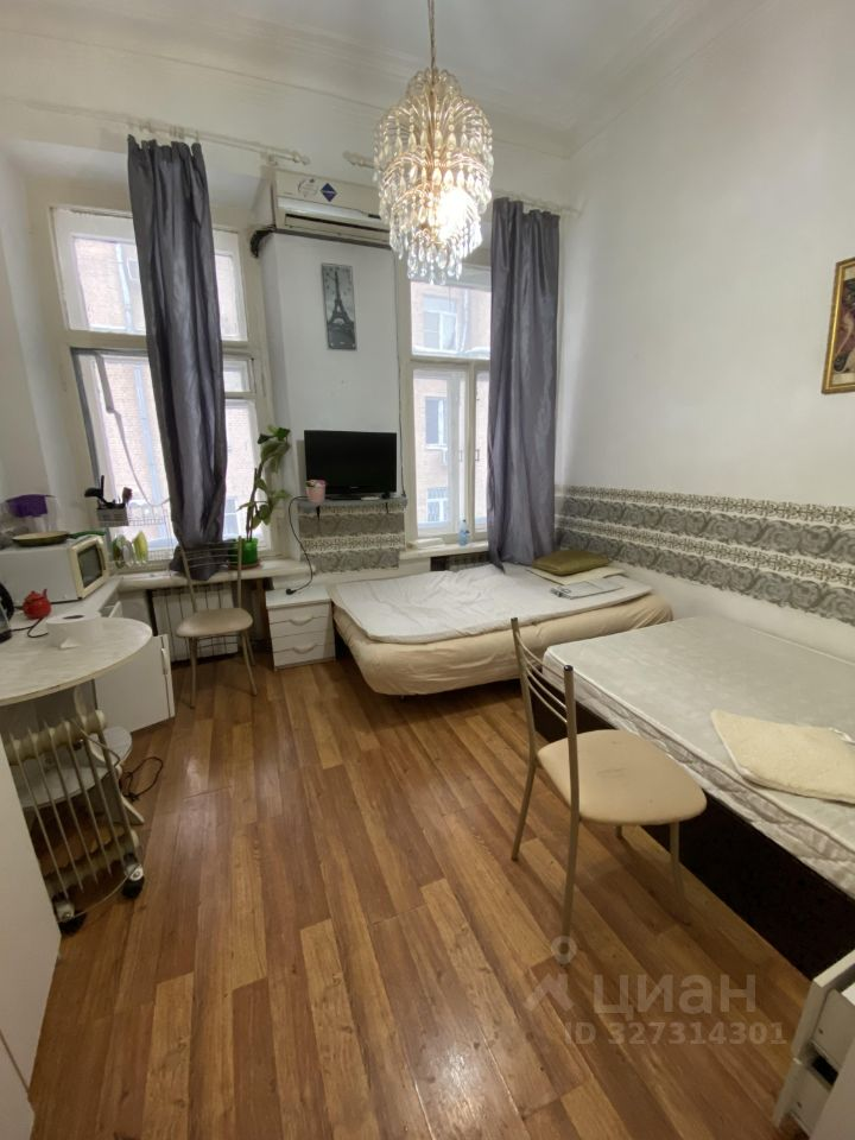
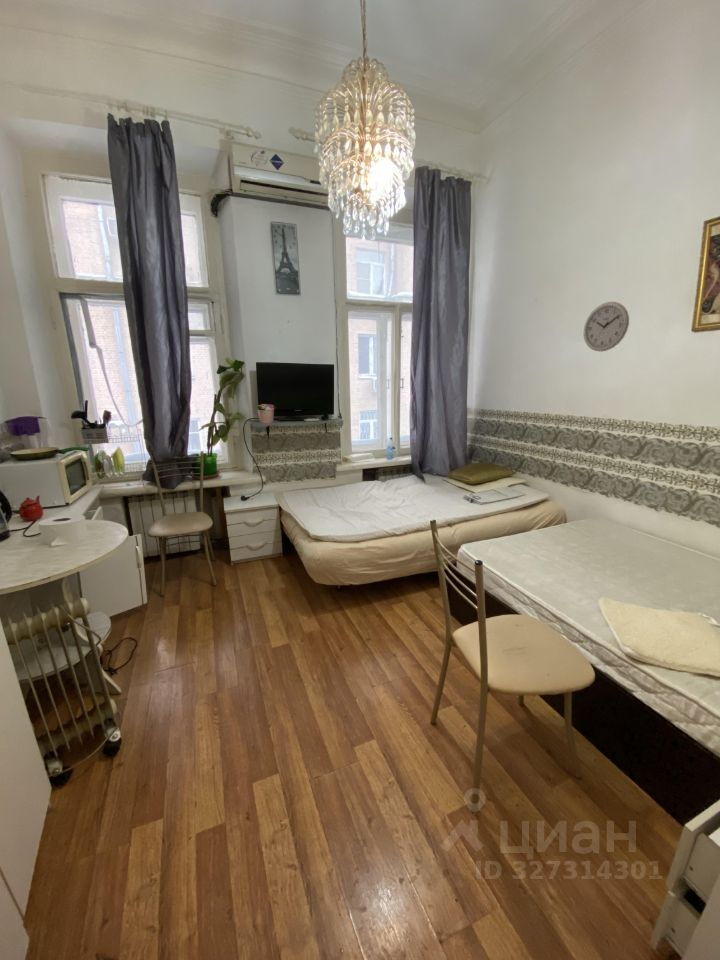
+ wall clock [583,301,630,353]
